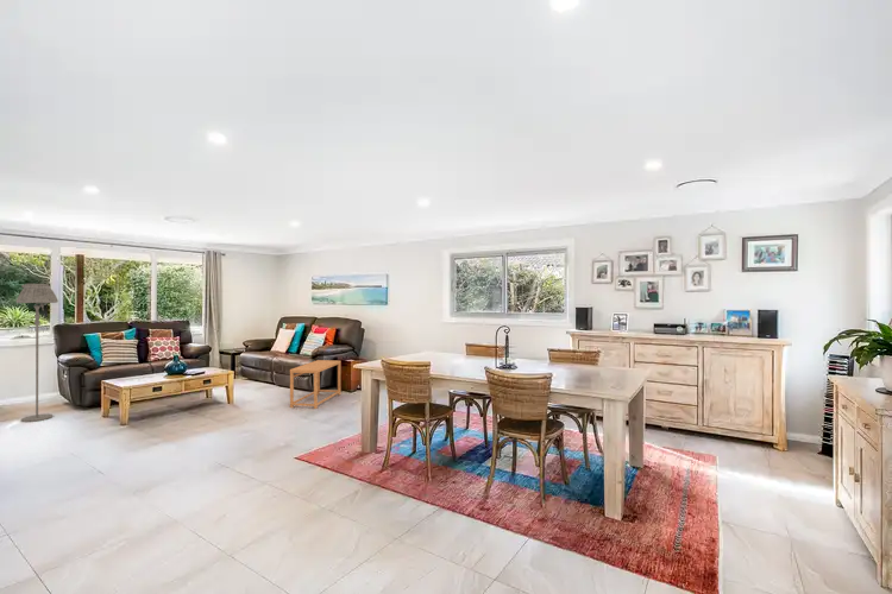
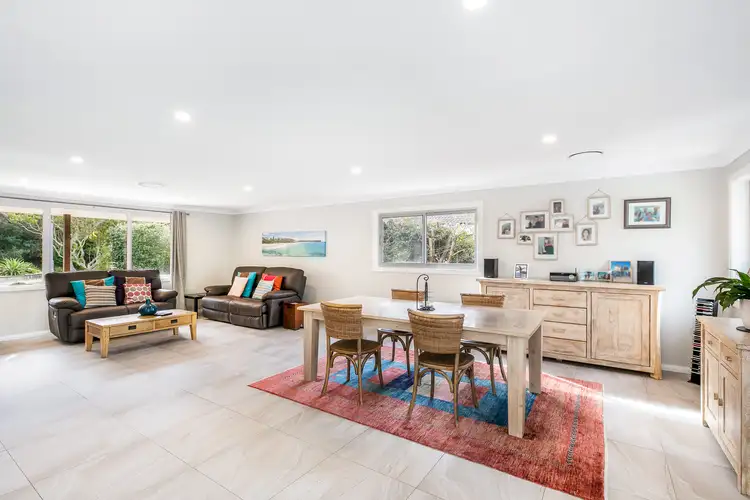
- floor lamp [15,283,59,423]
- side table [289,359,341,410]
